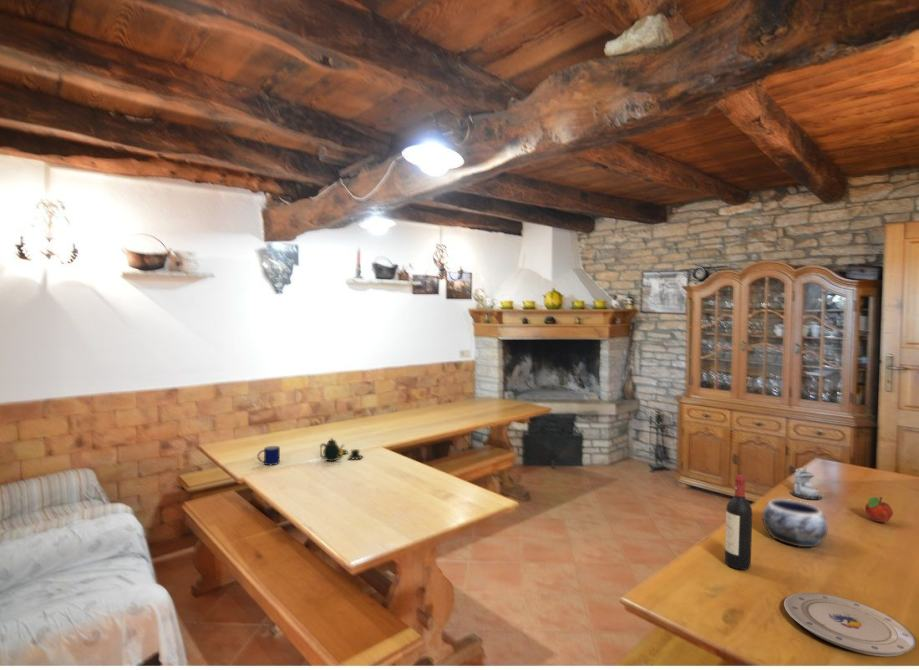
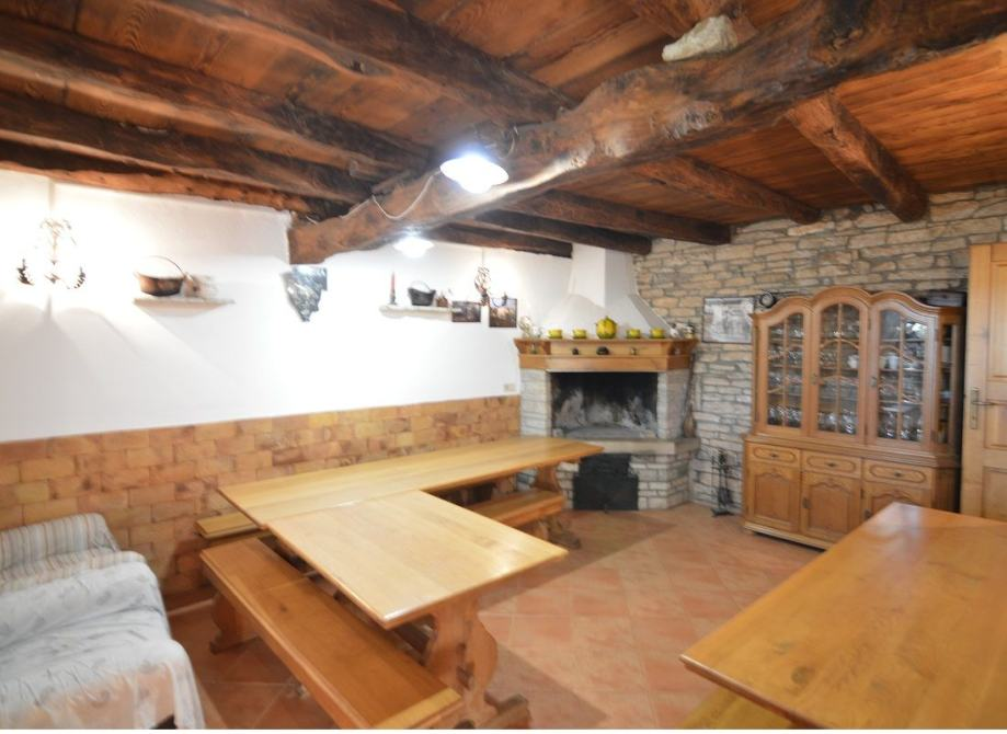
- decorative bowl [761,498,829,548]
- teapot [319,437,364,462]
- plate [783,592,917,657]
- mug [256,445,281,466]
- candle [789,466,823,501]
- fruit [864,496,894,524]
- wine bottle [724,474,753,571]
